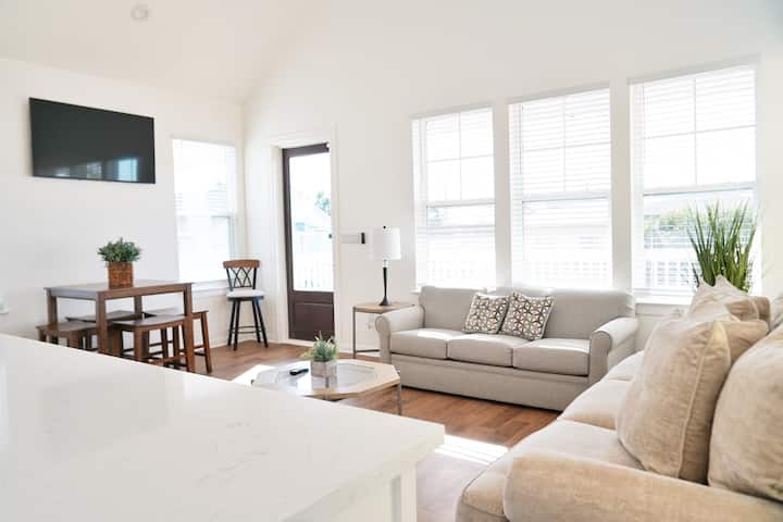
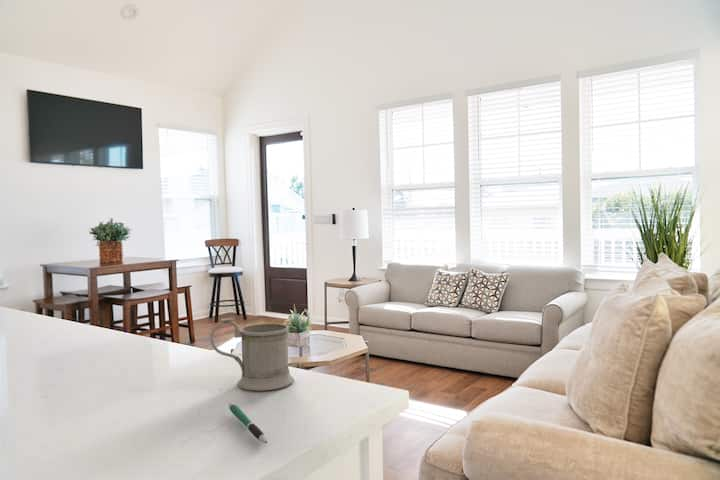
+ mug [209,317,295,391]
+ pen [228,402,268,444]
